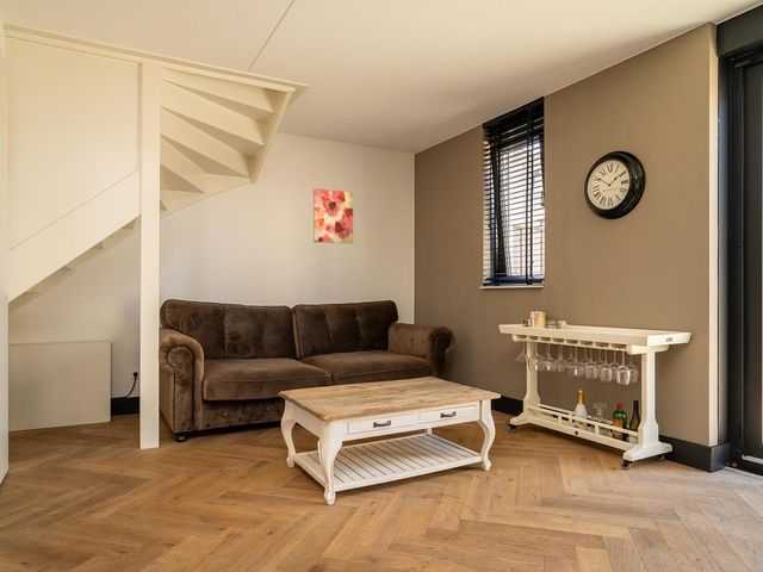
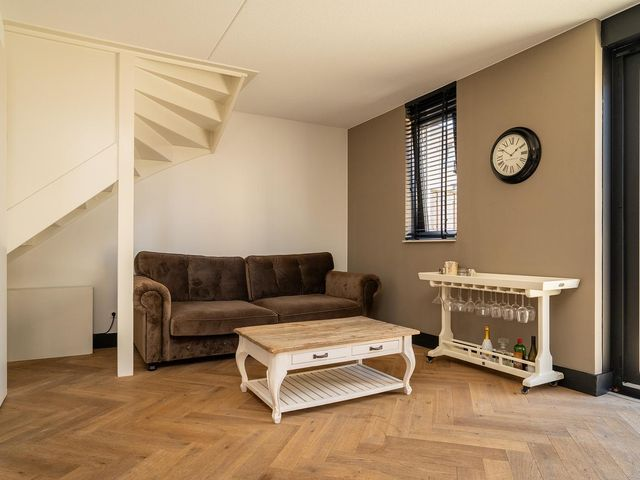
- wall art [312,187,354,244]
